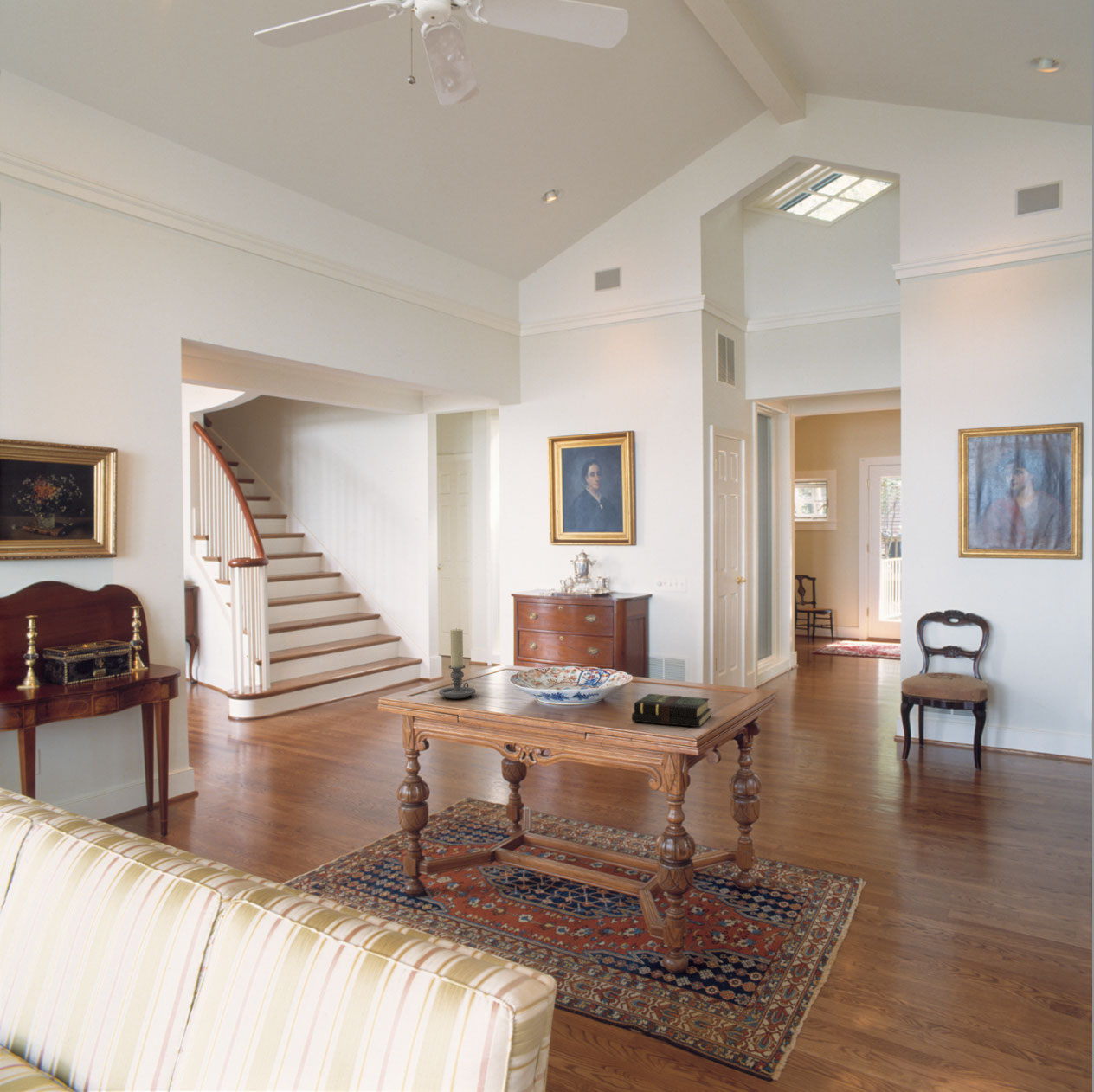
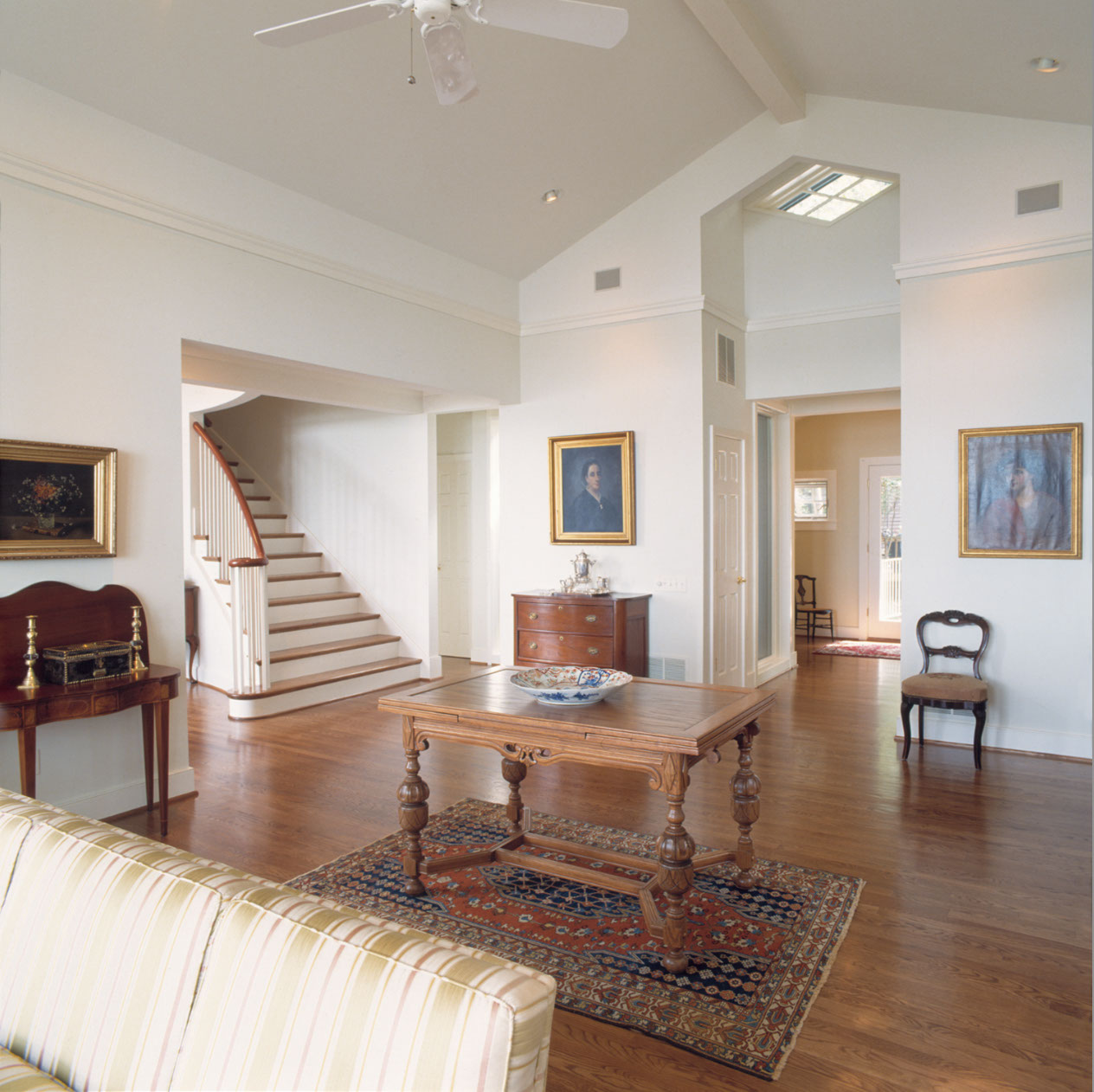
- book [631,693,712,728]
- candle holder [438,627,476,699]
